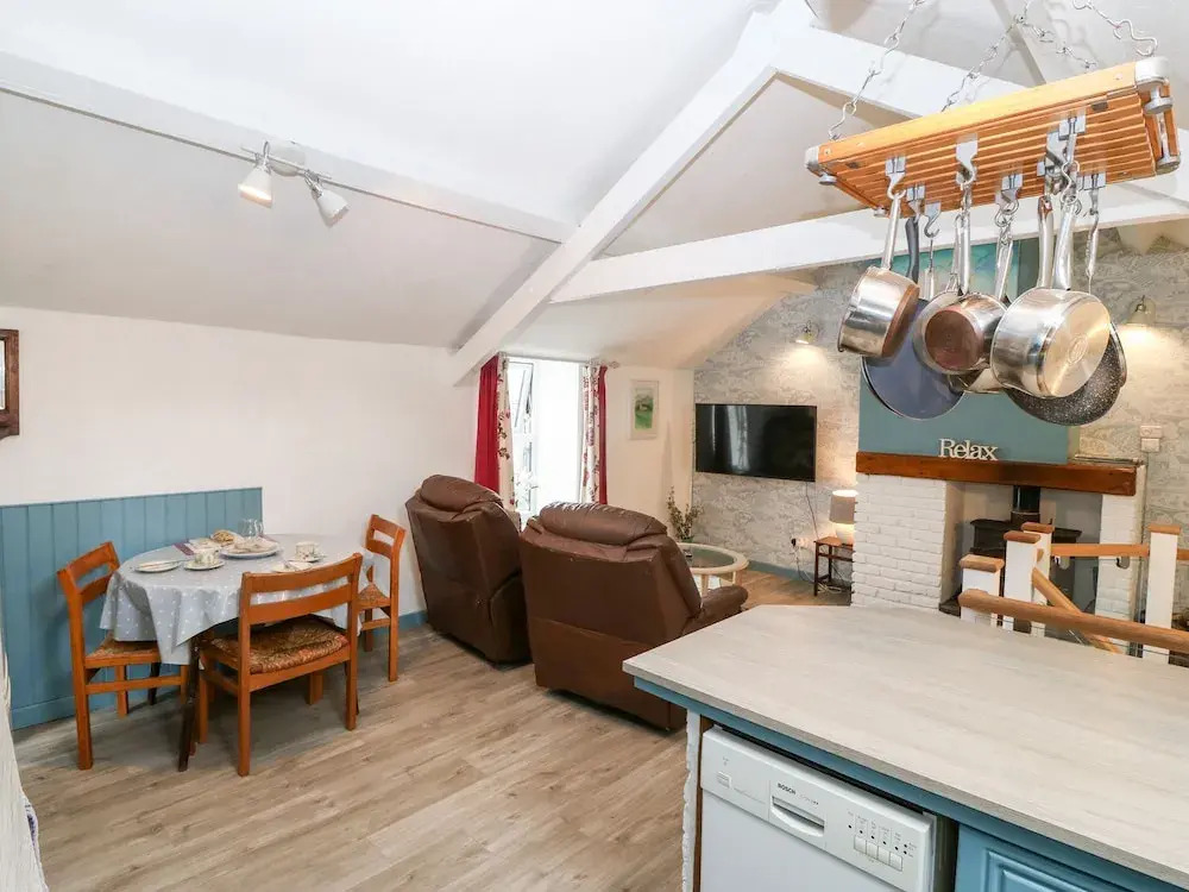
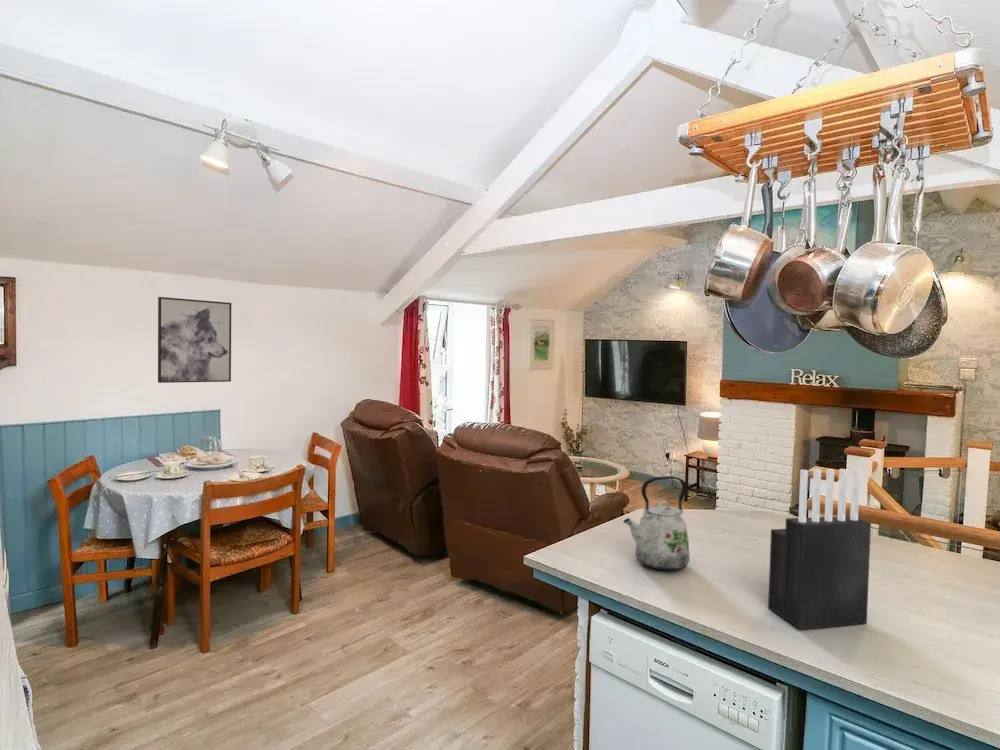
+ kettle [622,475,691,571]
+ wall art [157,296,232,384]
+ knife block [767,468,872,630]
